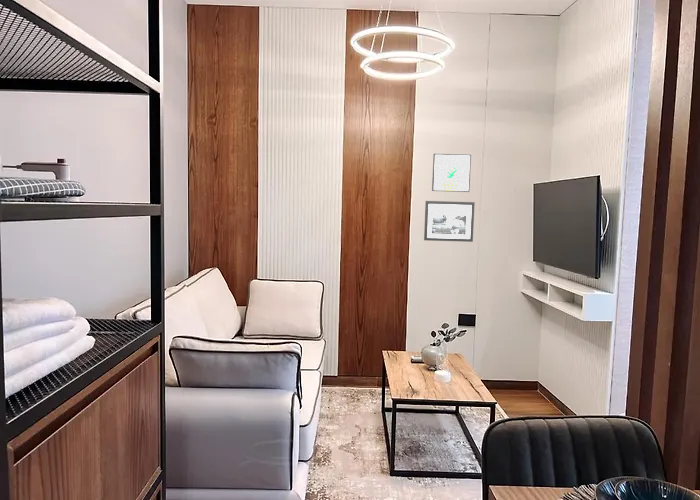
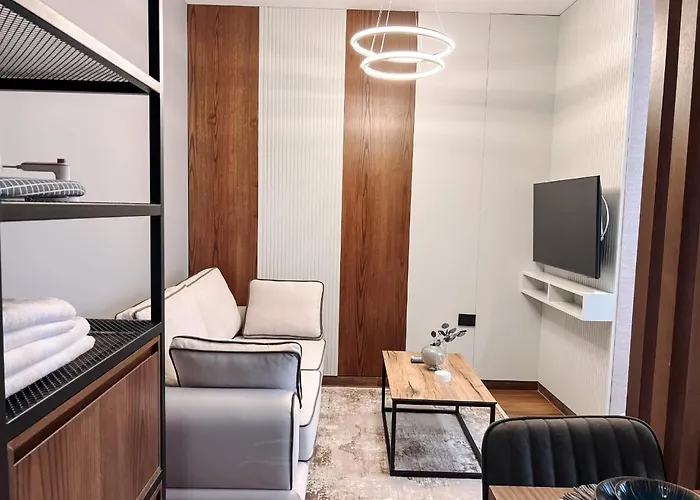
- picture frame [423,200,476,243]
- wall art [431,153,472,193]
